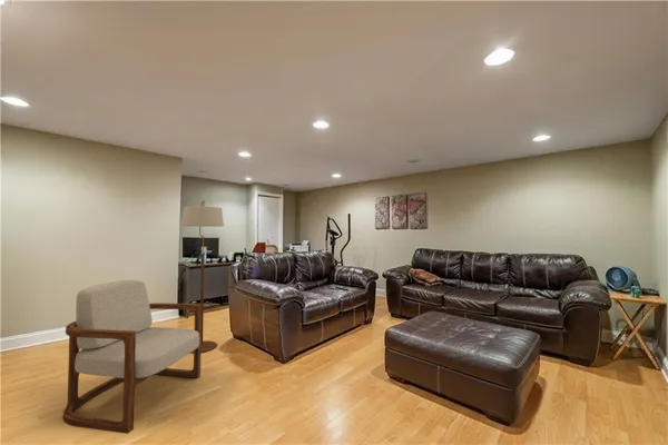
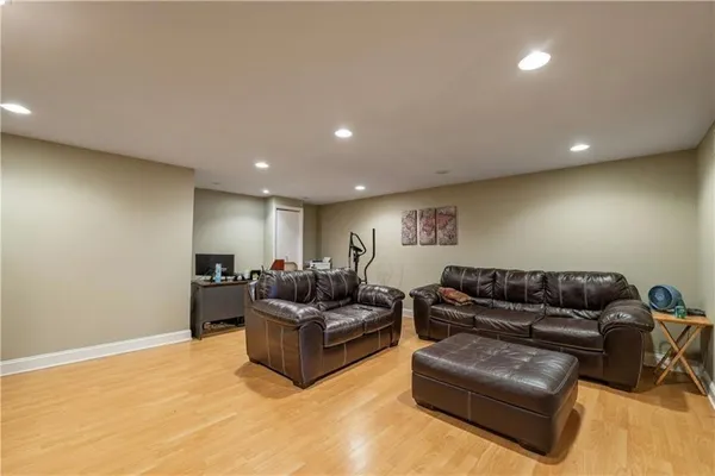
- floor lamp [180,199,225,355]
- armchair [62,279,202,435]
